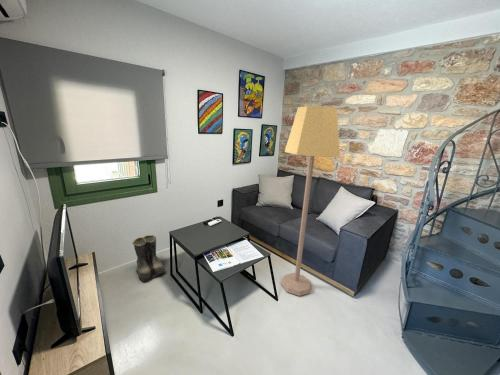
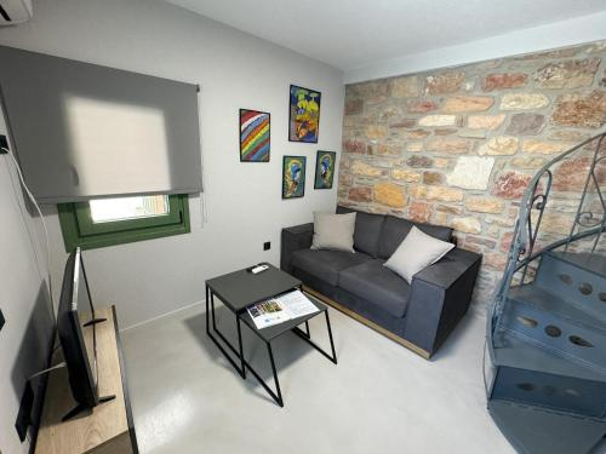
- boots [131,234,166,282]
- lamp [280,105,341,297]
